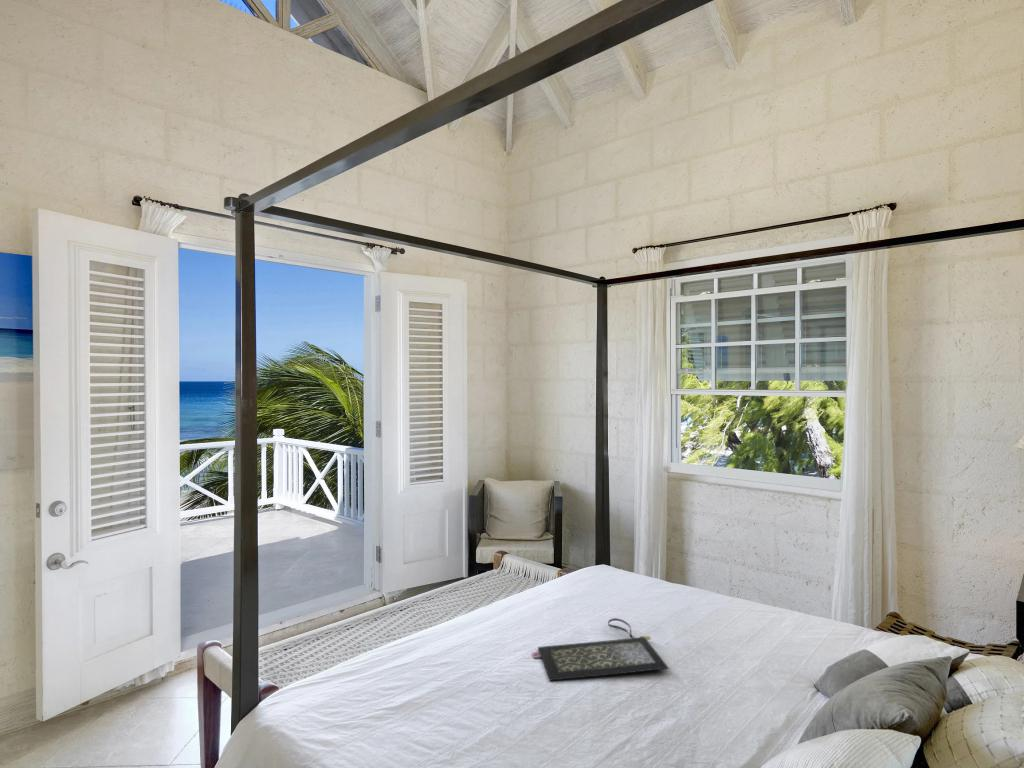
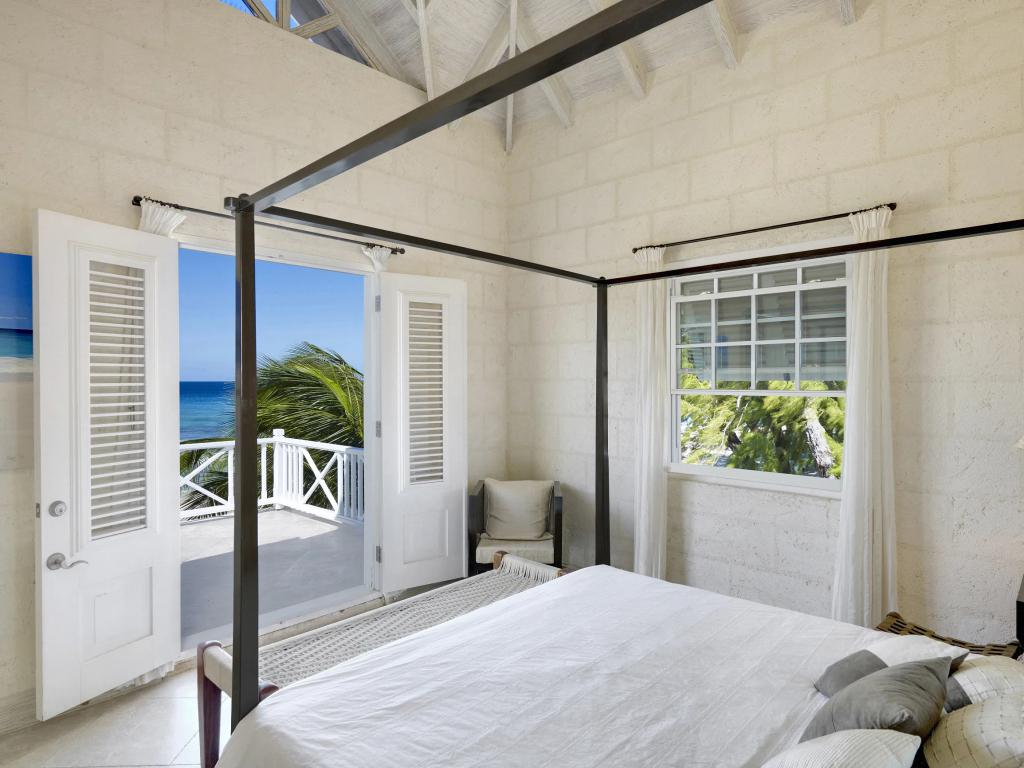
- clutch bag [531,617,670,682]
